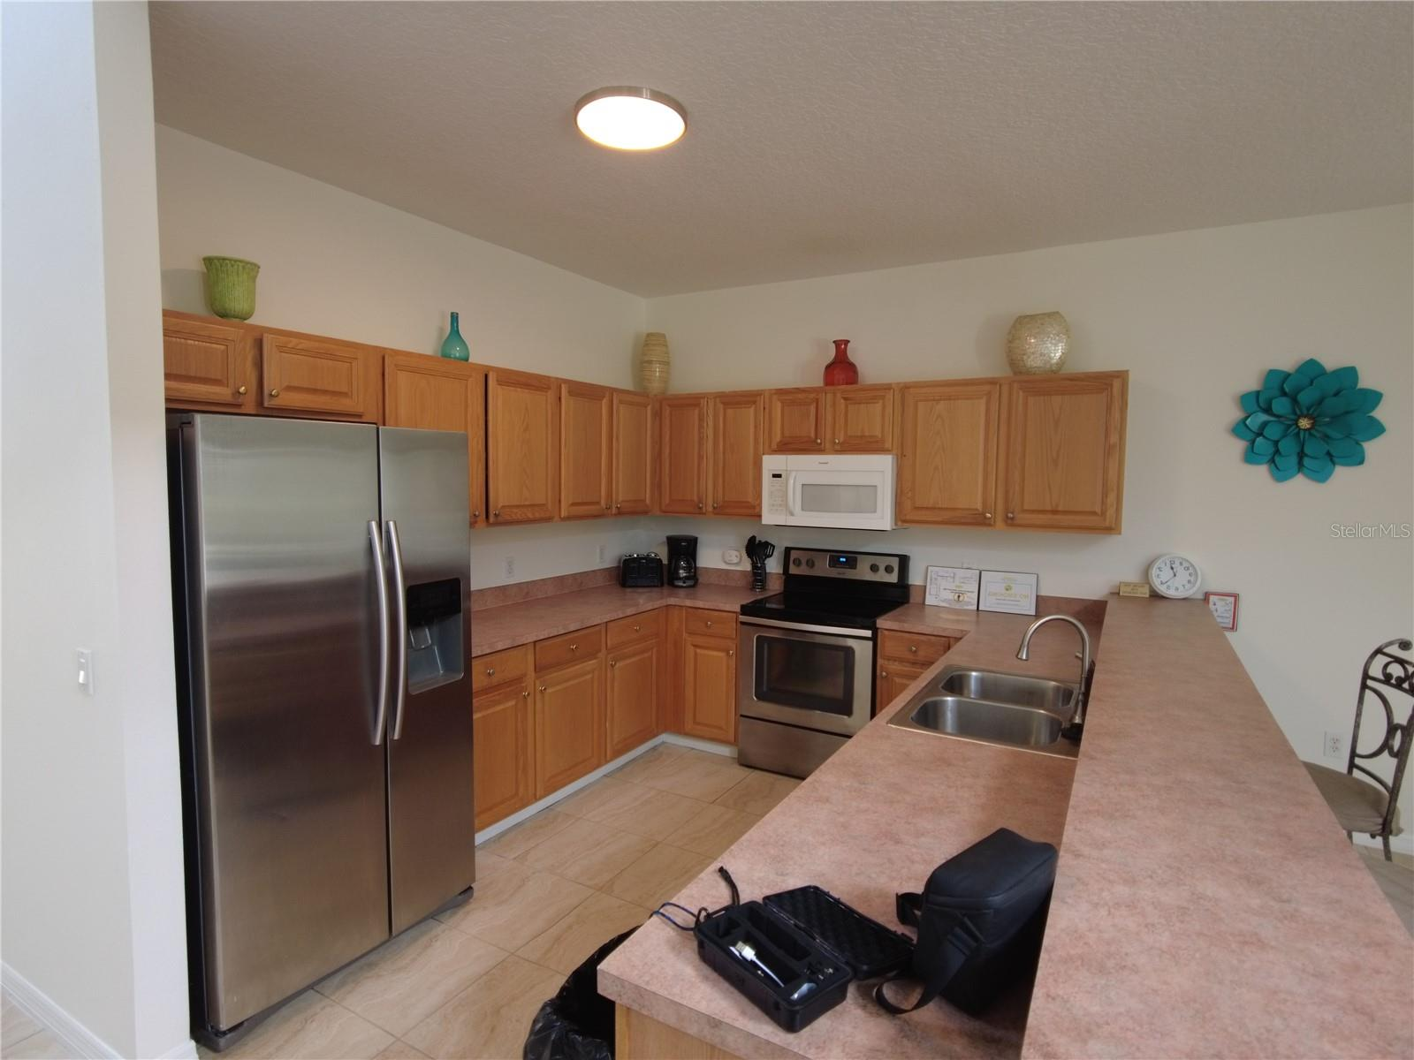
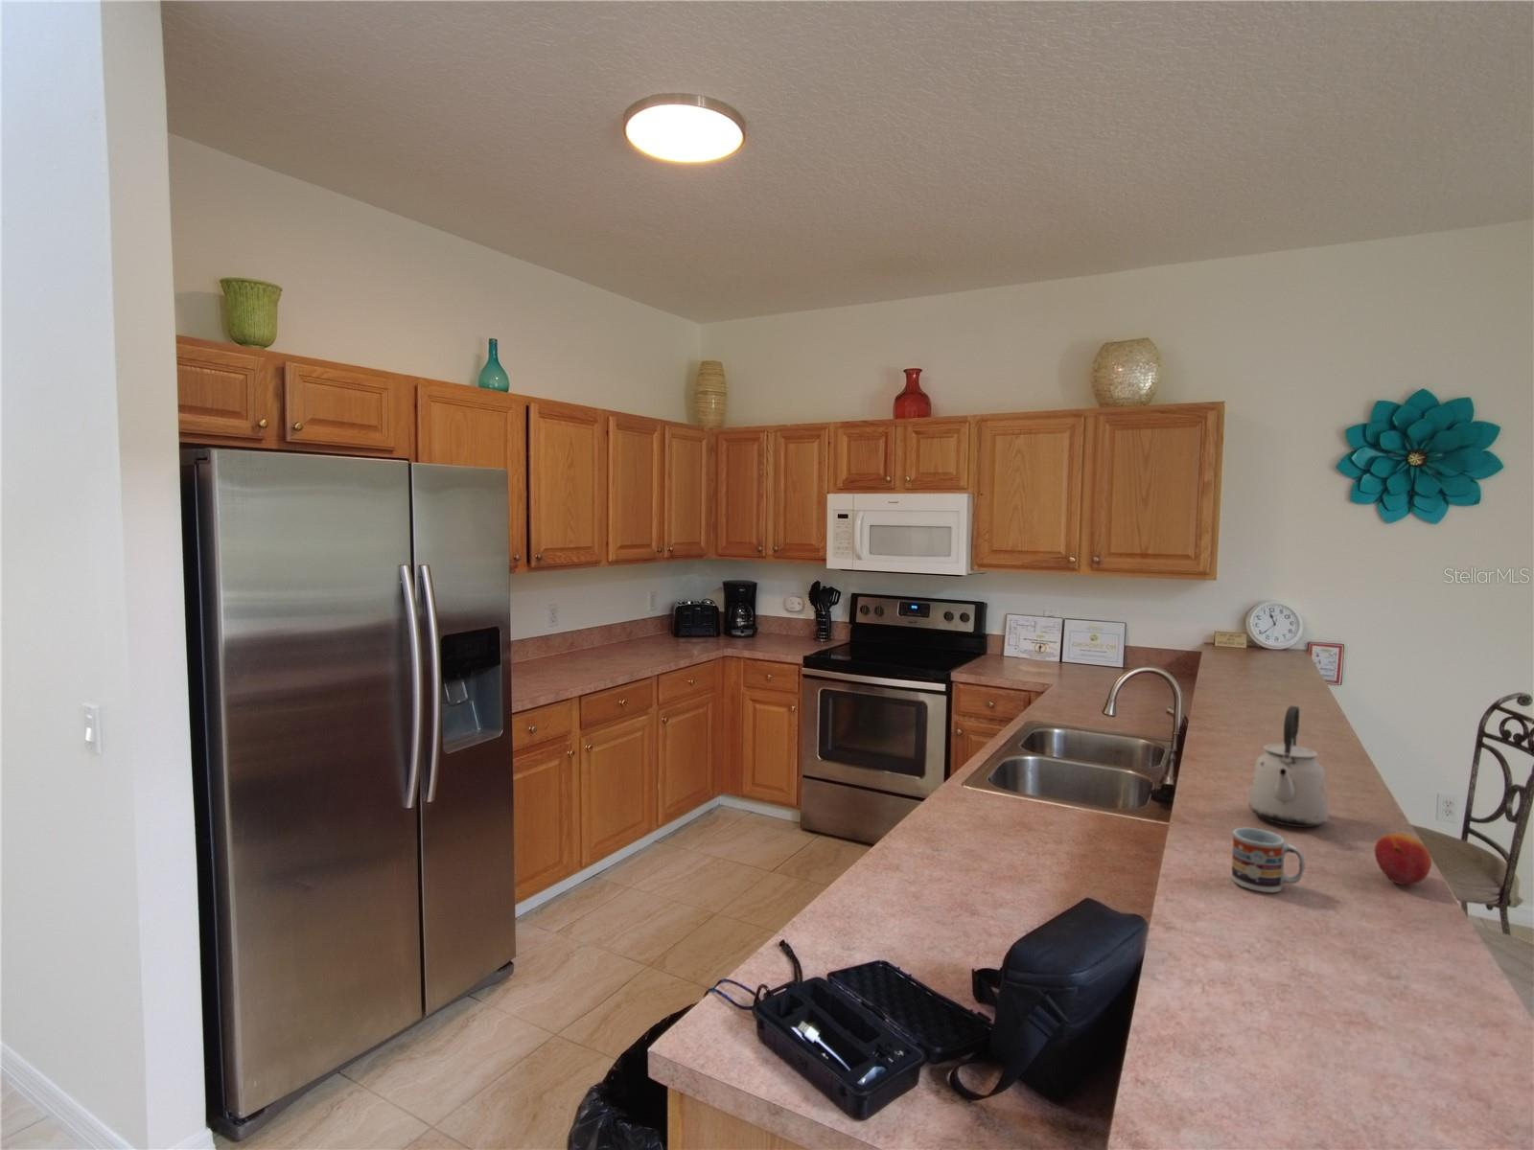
+ kettle [1248,704,1329,827]
+ cup [1231,827,1306,893]
+ fruit [1373,832,1433,885]
